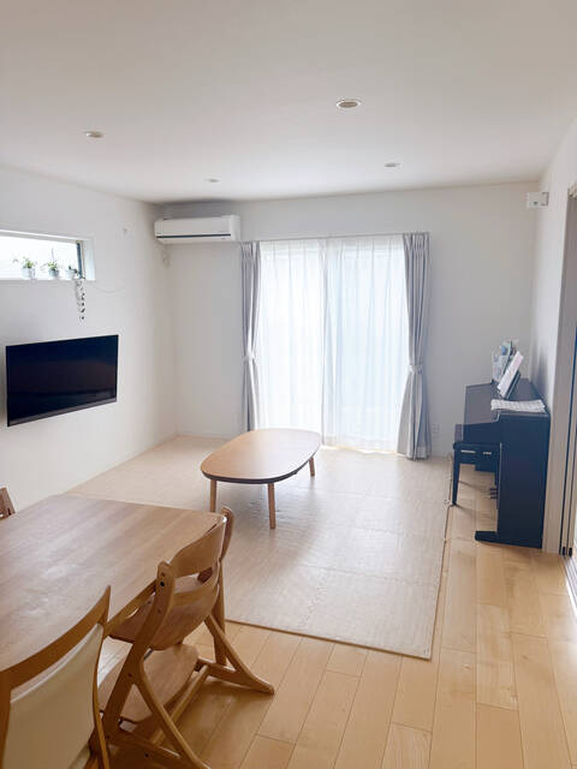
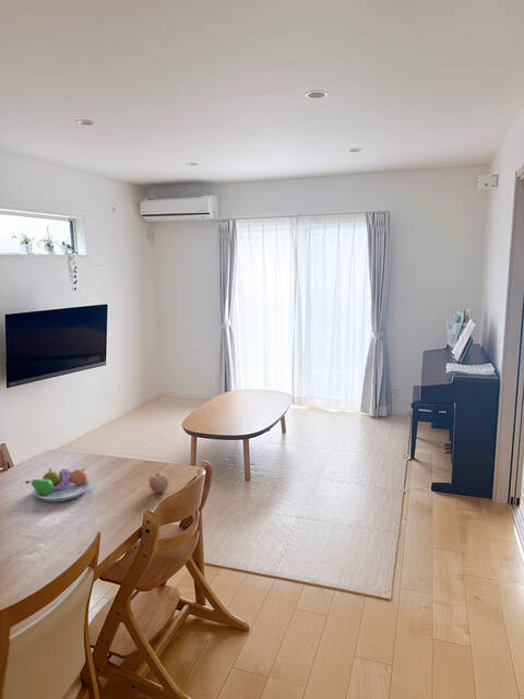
+ fruit bowl [24,466,93,502]
+ apple [148,472,169,495]
